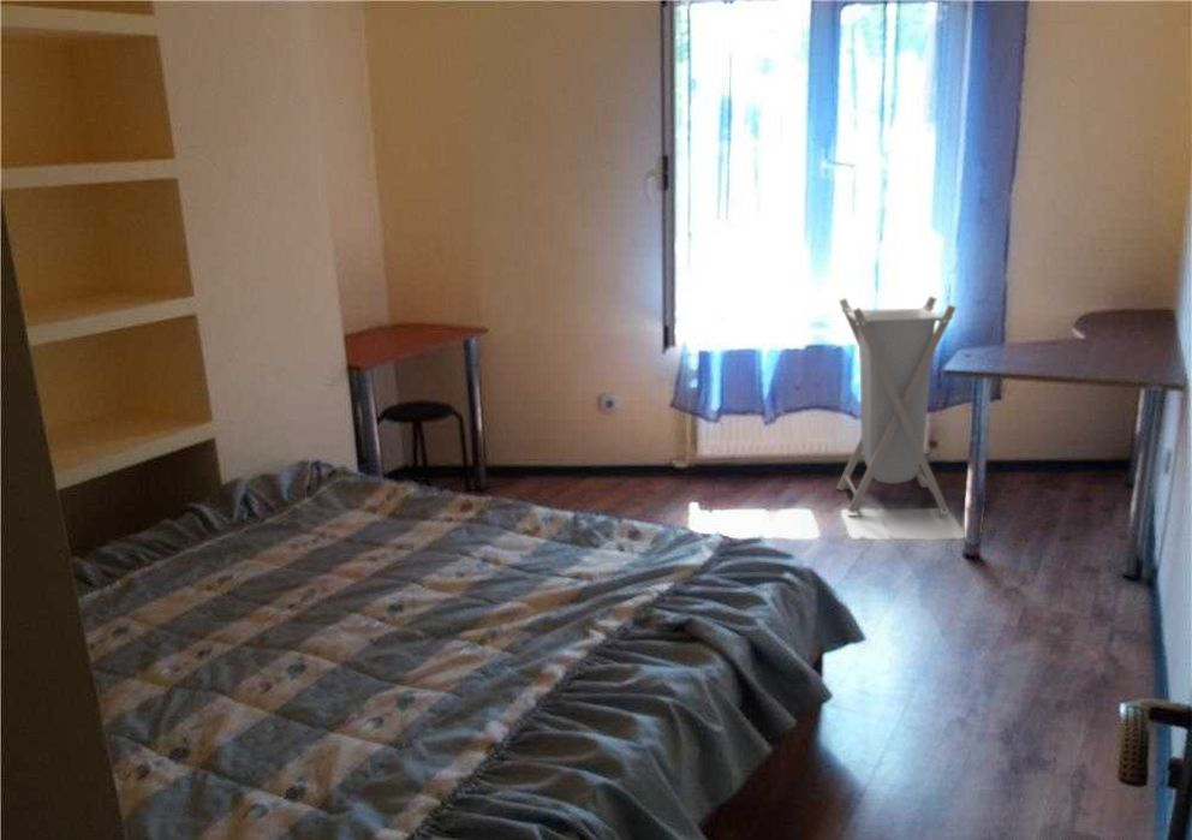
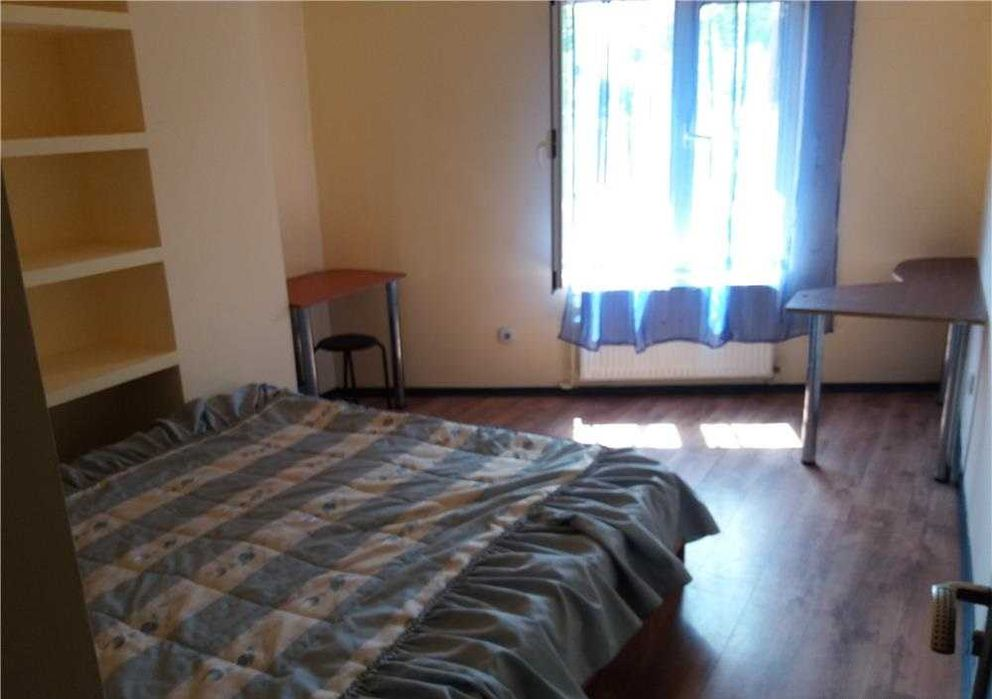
- laundry hamper [835,294,958,516]
